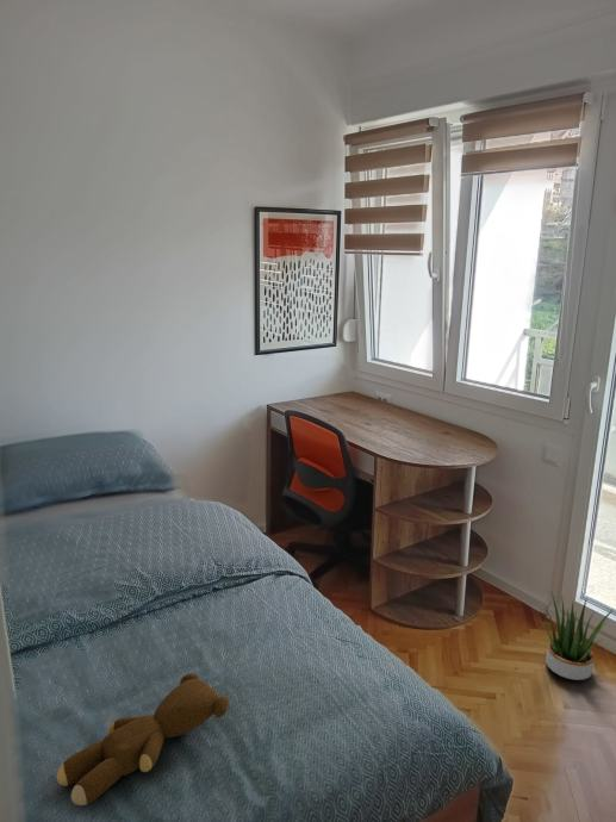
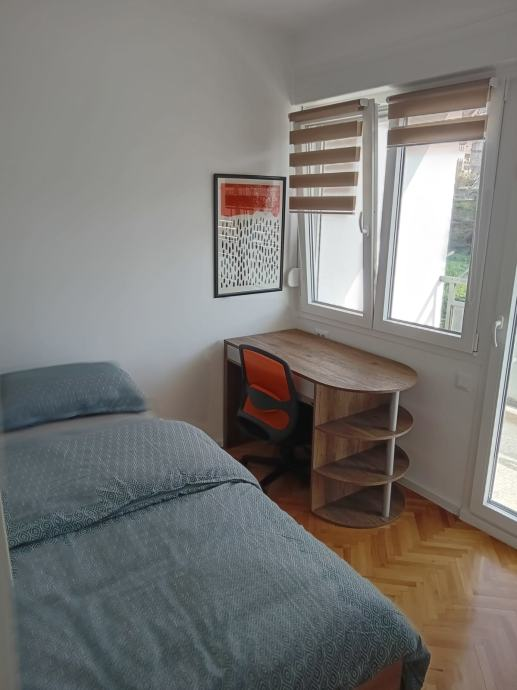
- teddy bear [56,672,230,807]
- potted plant [537,591,615,681]
